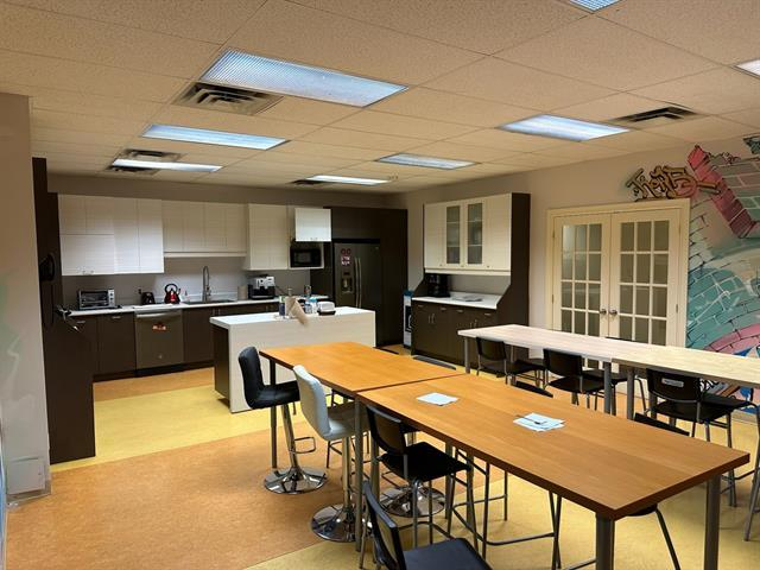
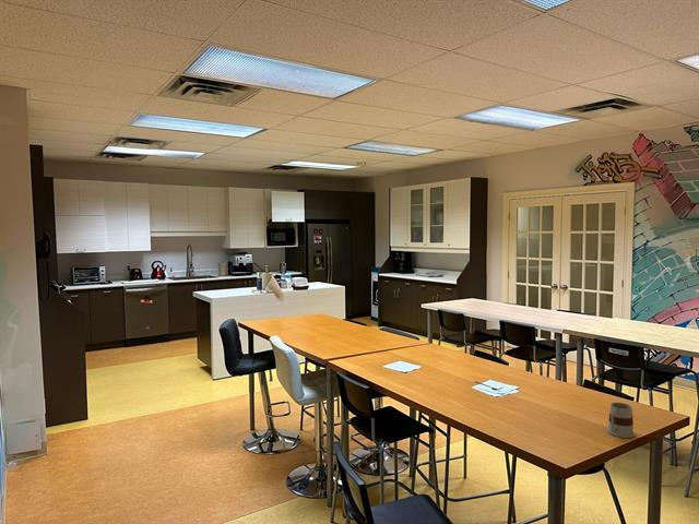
+ mug [606,402,636,439]
